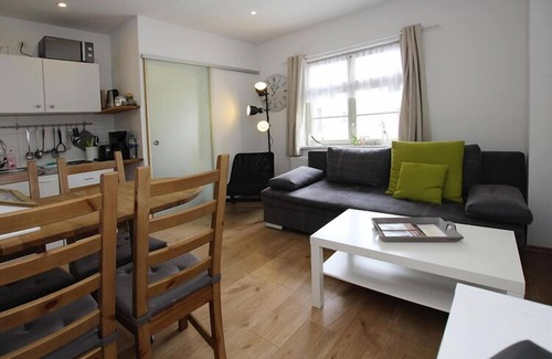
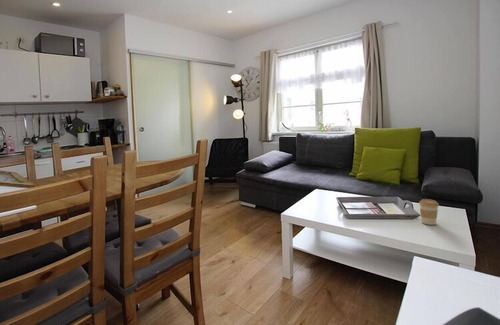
+ coffee cup [418,198,440,226]
